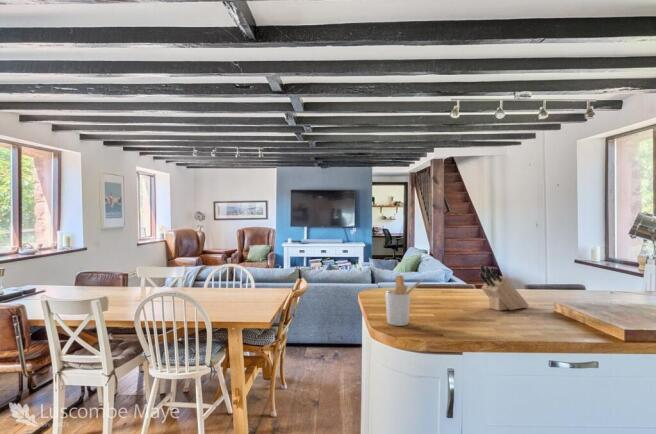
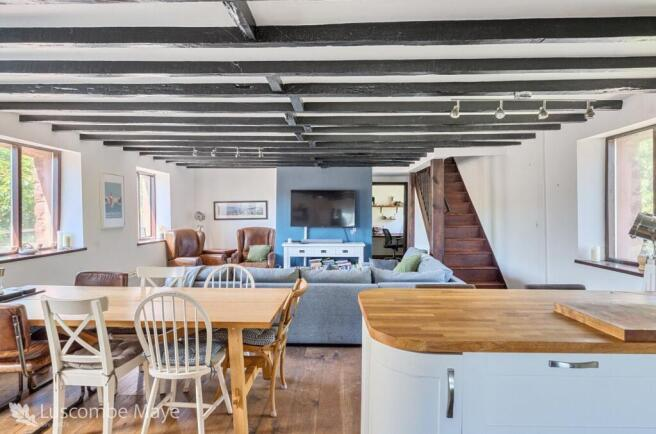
- knife block [478,264,530,312]
- utensil holder [384,274,424,327]
